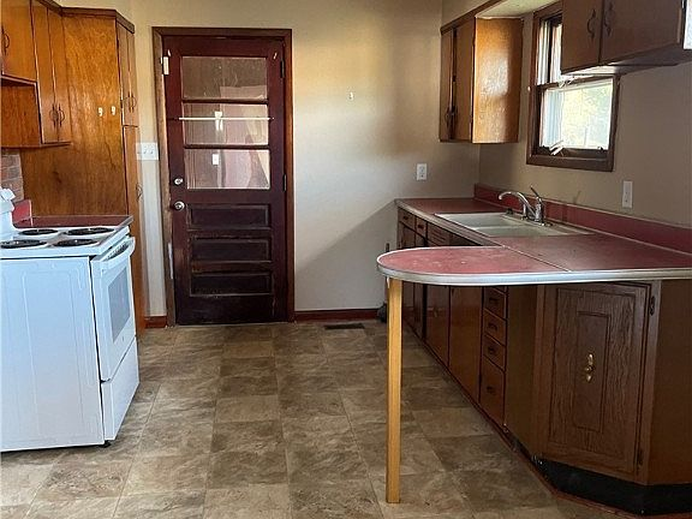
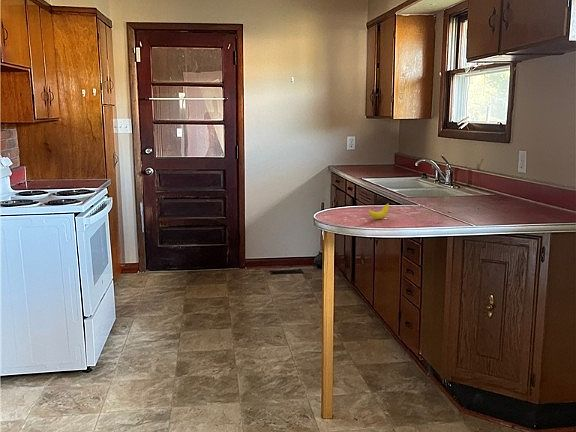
+ banana [367,202,390,220]
